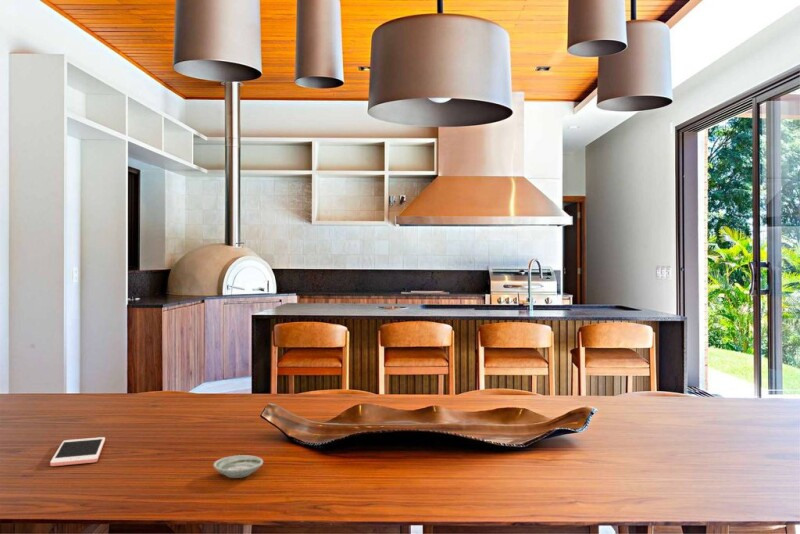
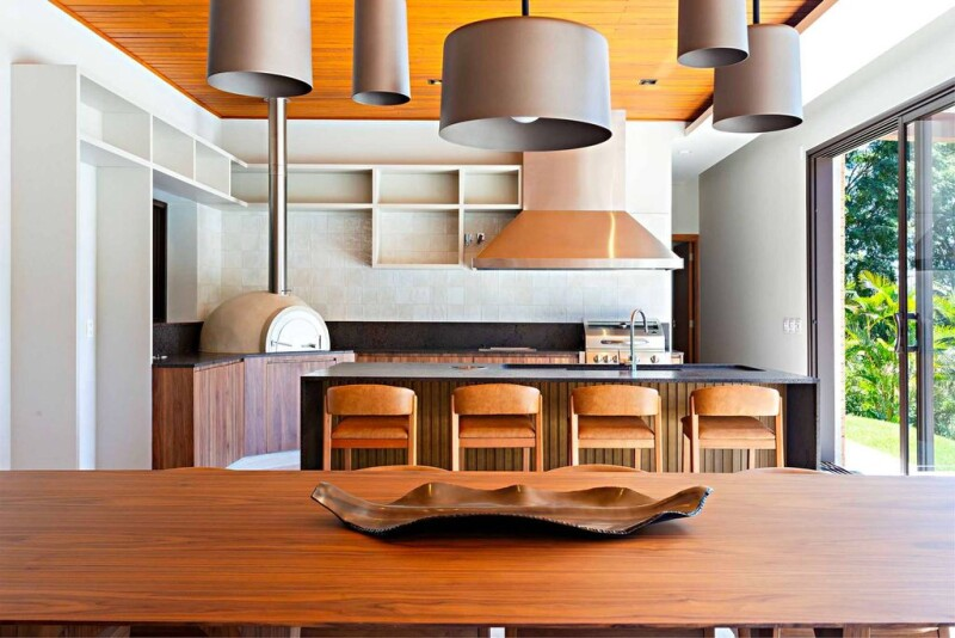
- cell phone [49,436,106,467]
- saucer [212,454,264,479]
